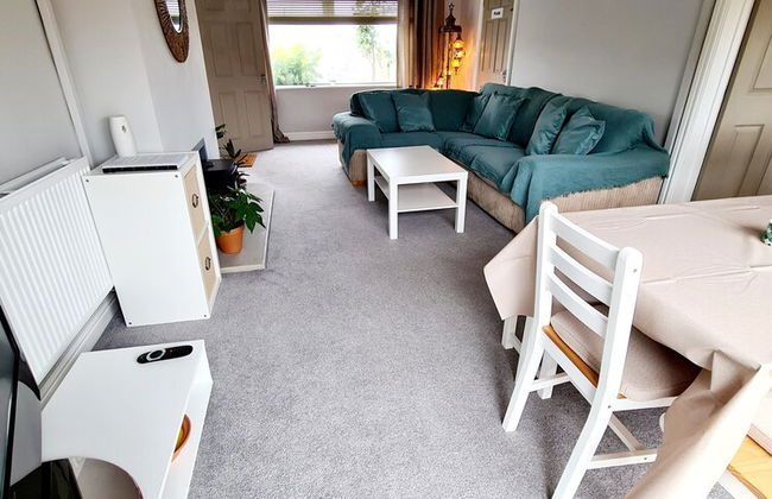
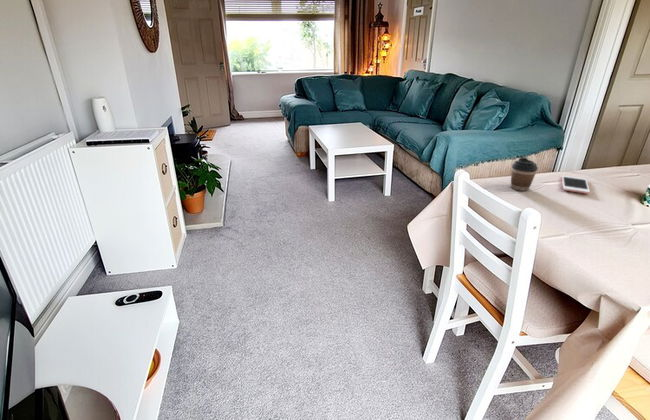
+ cell phone [561,175,591,195]
+ coffee cup [510,157,539,192]
